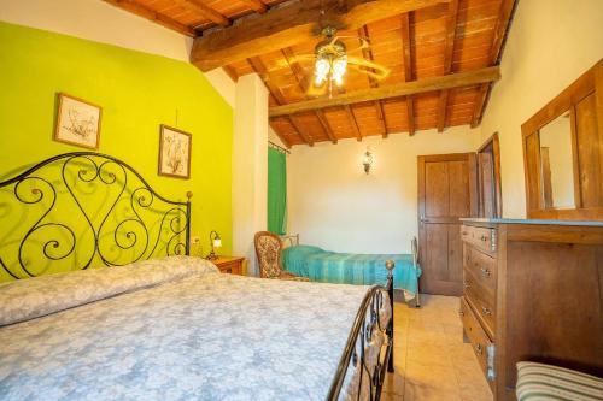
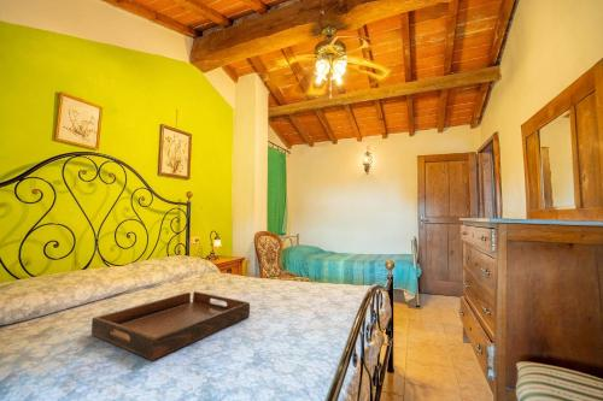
+ serving tray [90,290,251,361]
